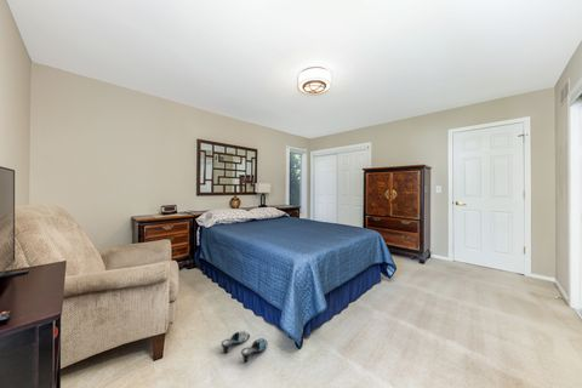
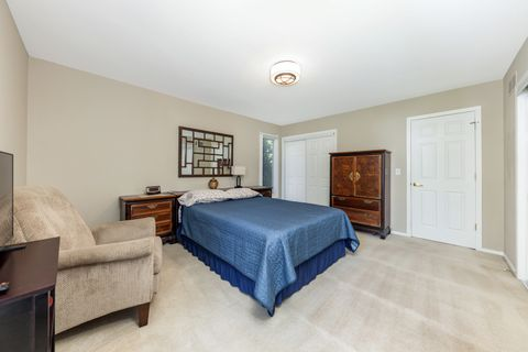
- slippers [221,330,268,364]
